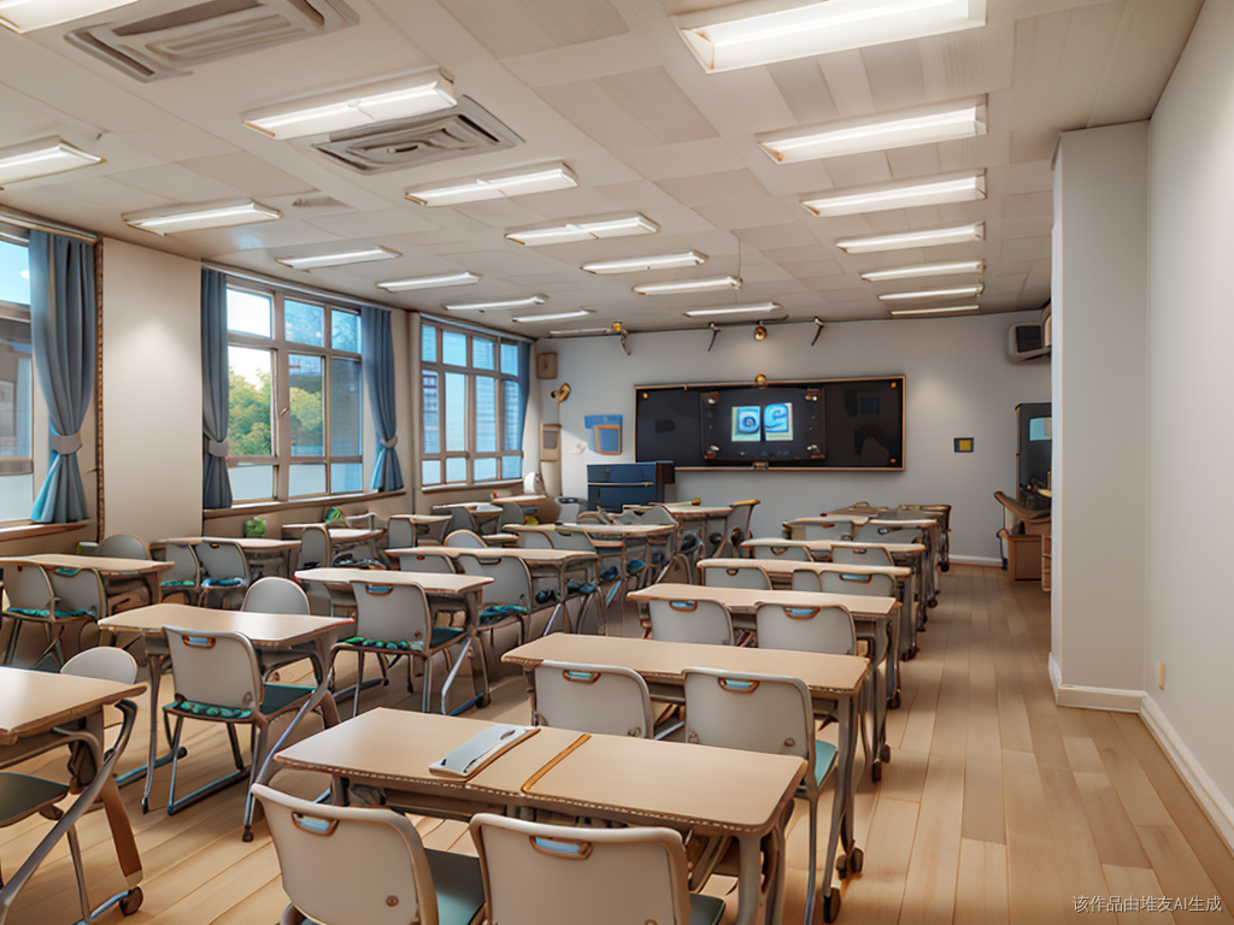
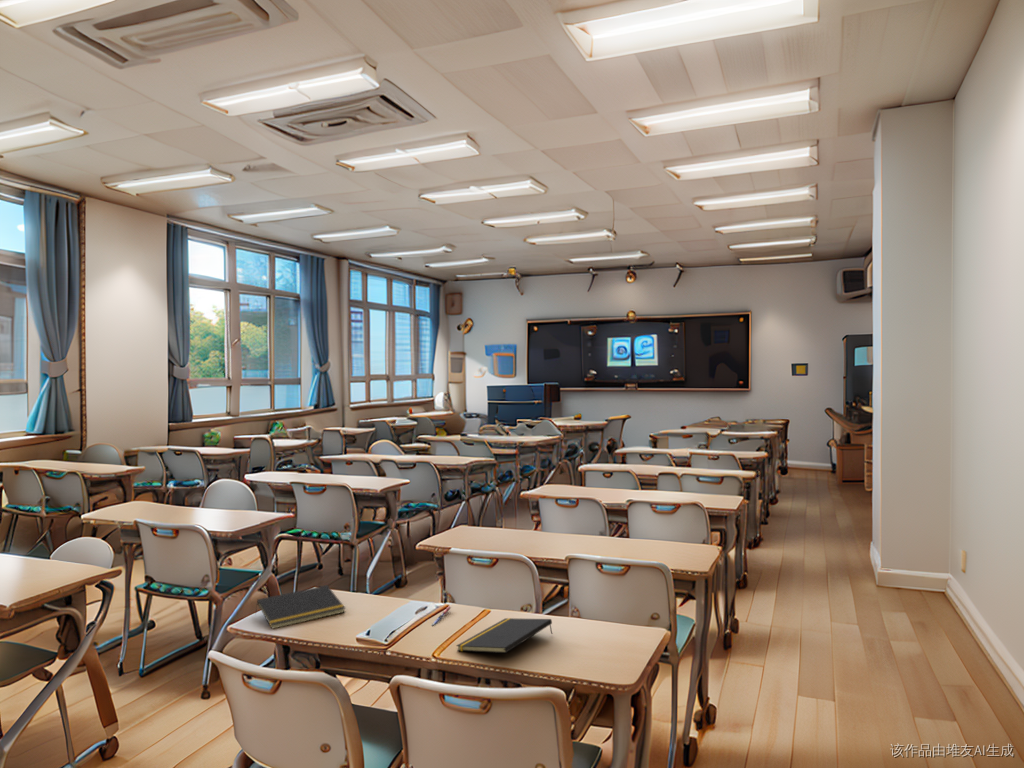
+ pen [431,605,453,627]
+ notepad [455,617,553,654]
+ notepad [254,584,347,630]
